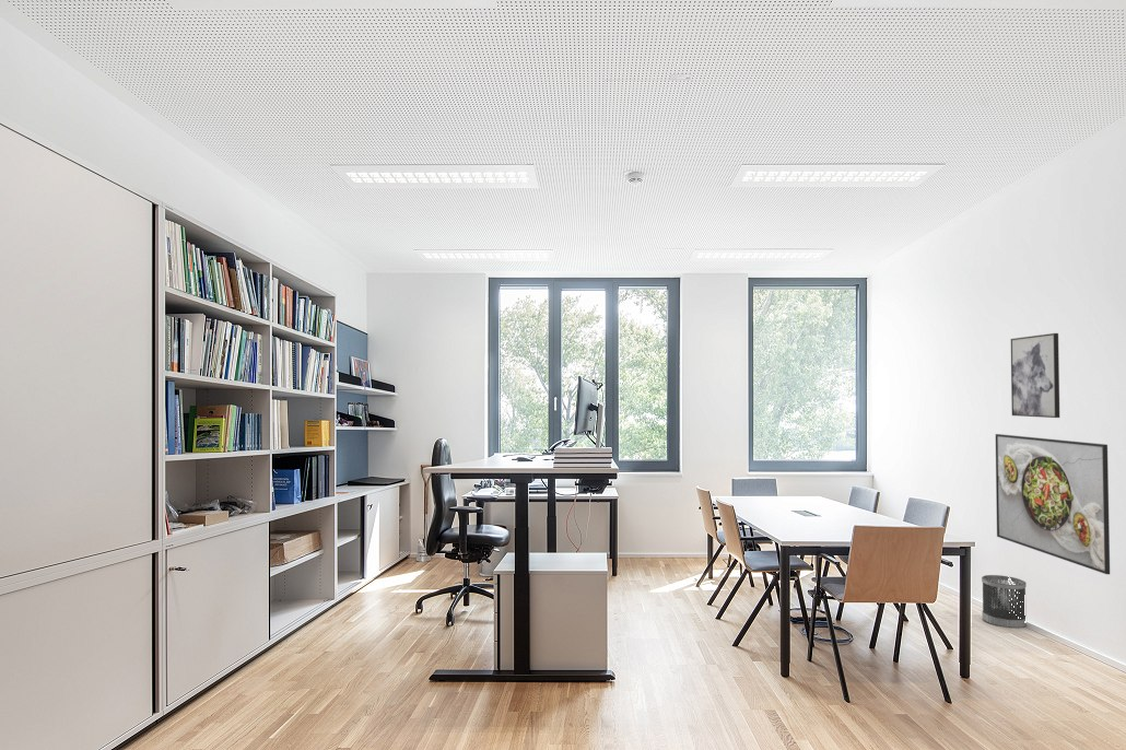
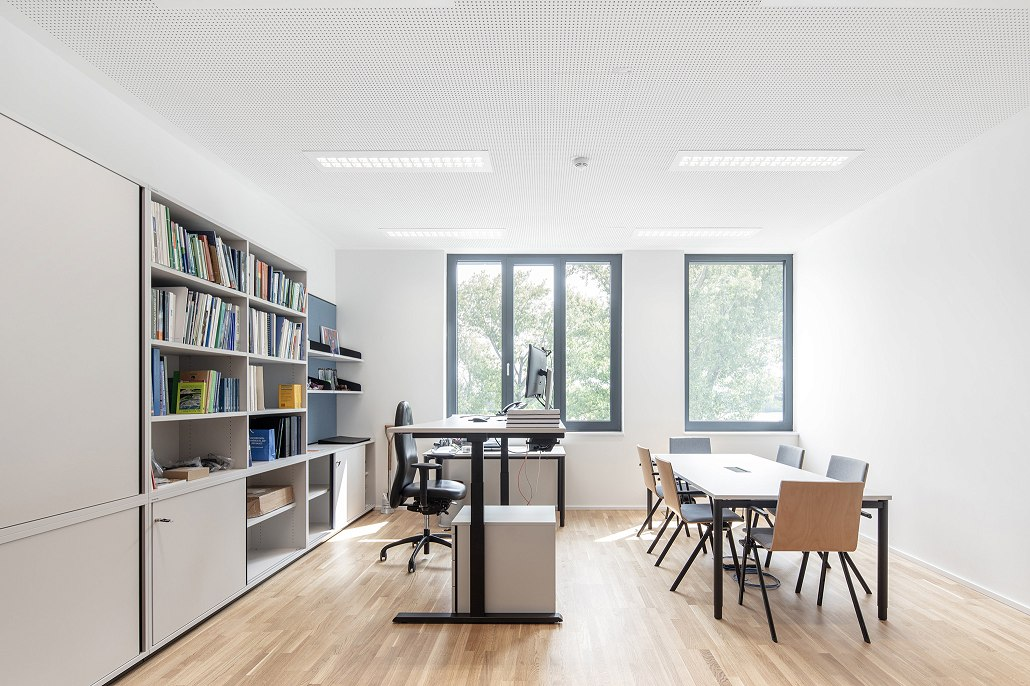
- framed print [995,433,1111,575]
- wastebasket [981,574,1028,629]
- wall art [1010,332,1060,419]
